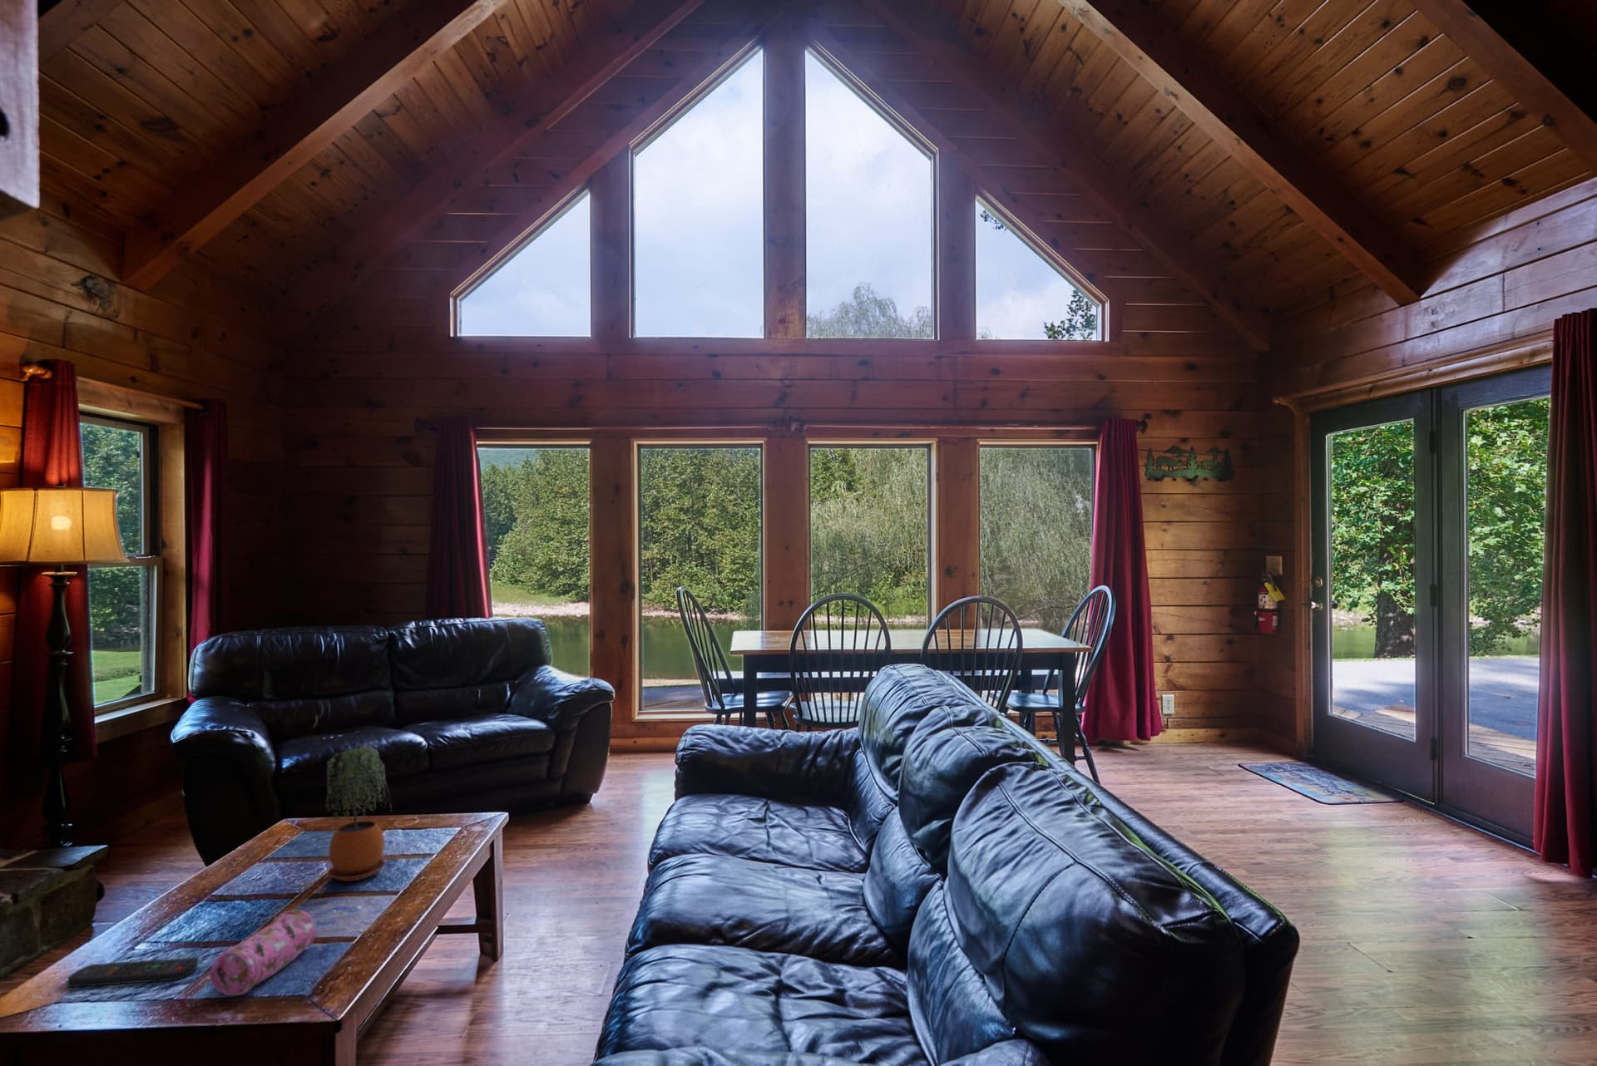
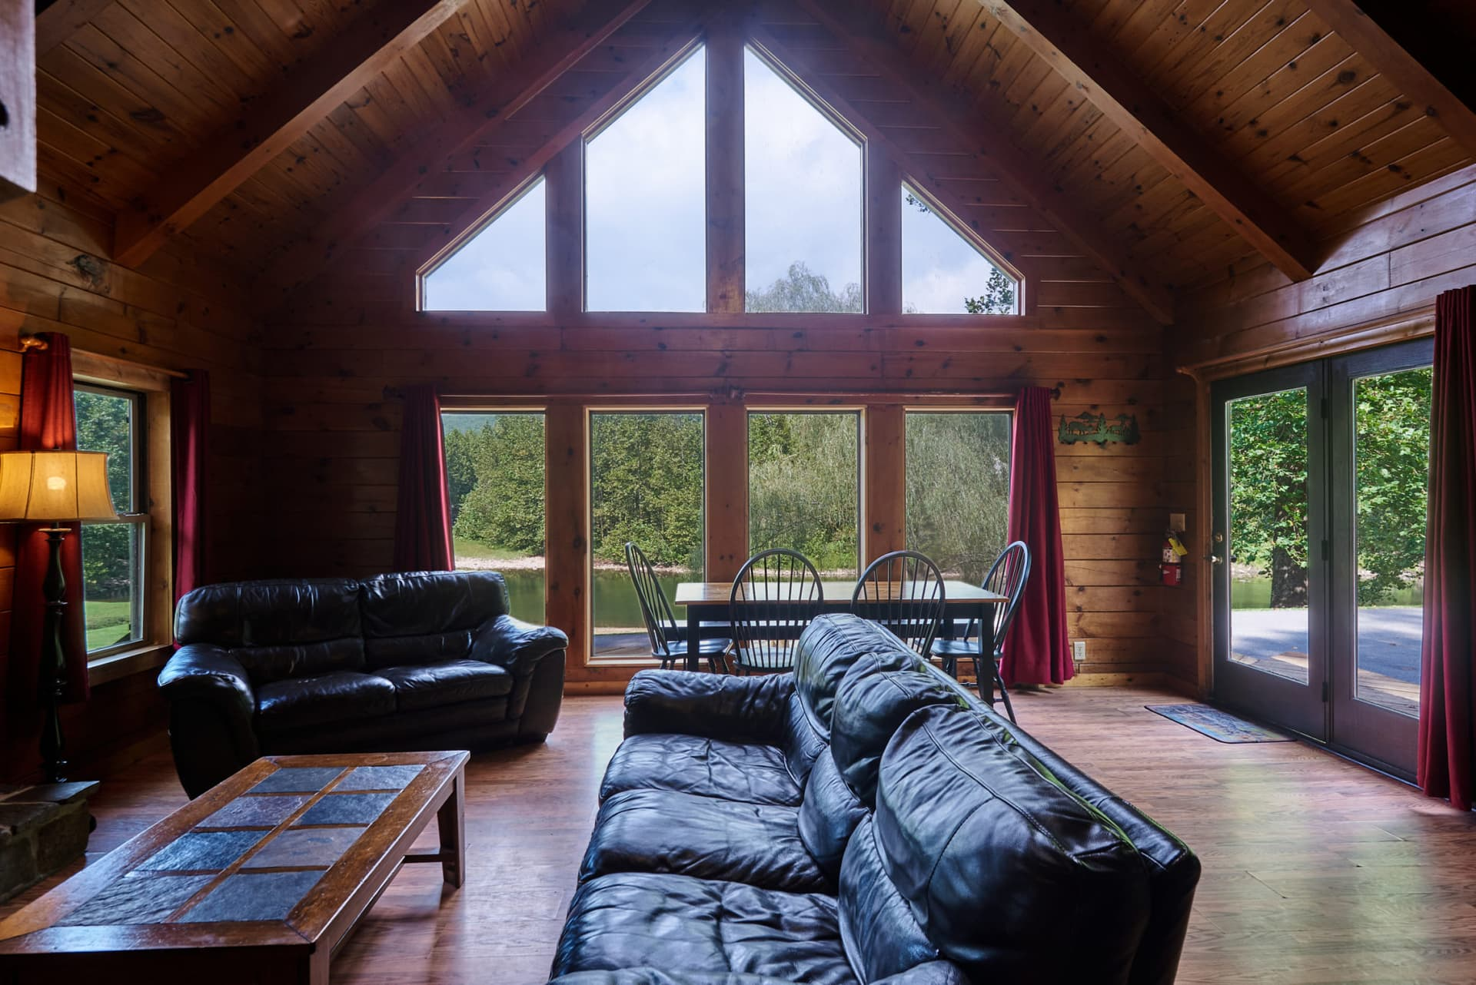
- pencil case [209,909,317,996]
- potted plant [324,745,394,883]
- remote control [67,957,199,987]
